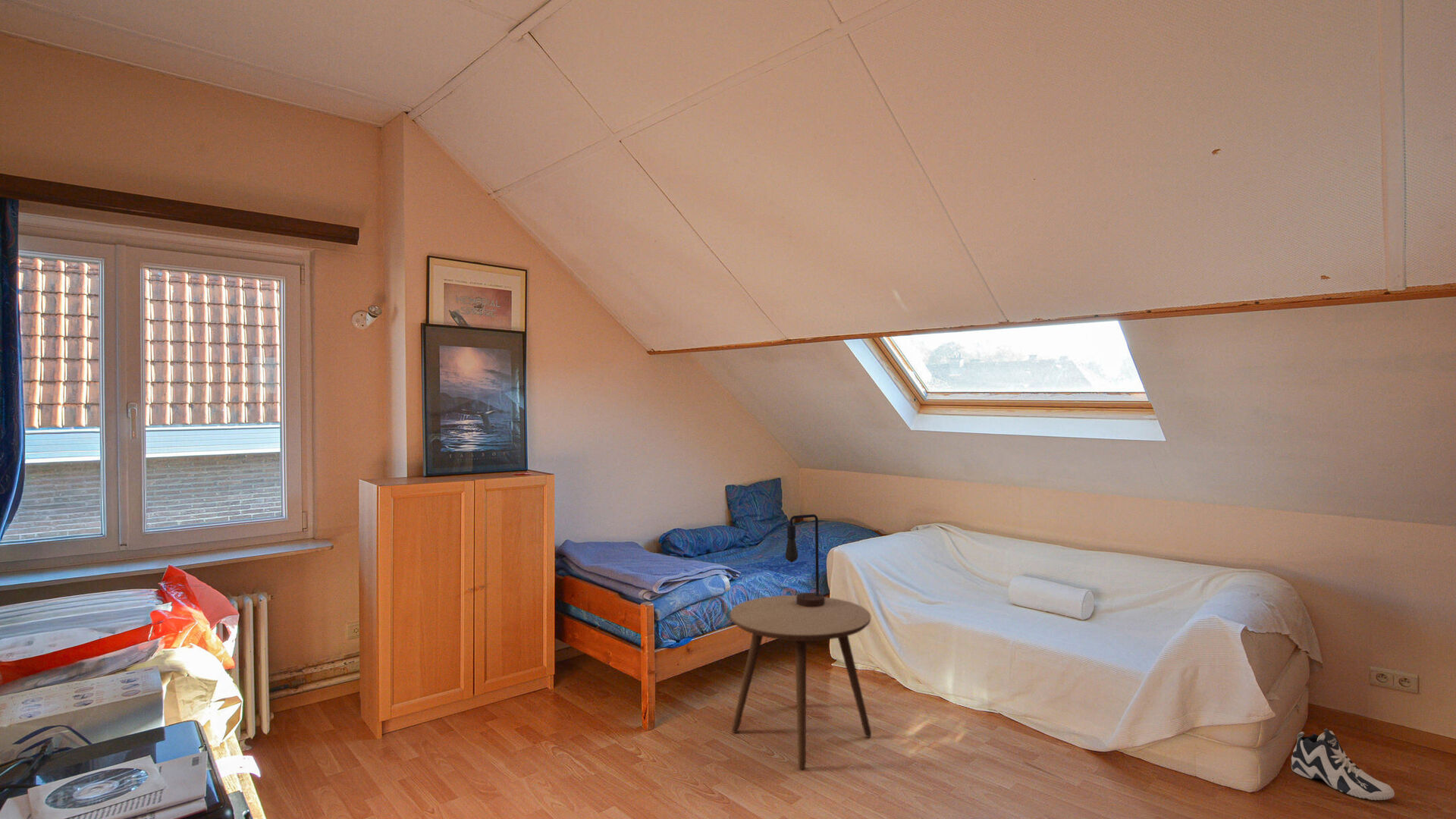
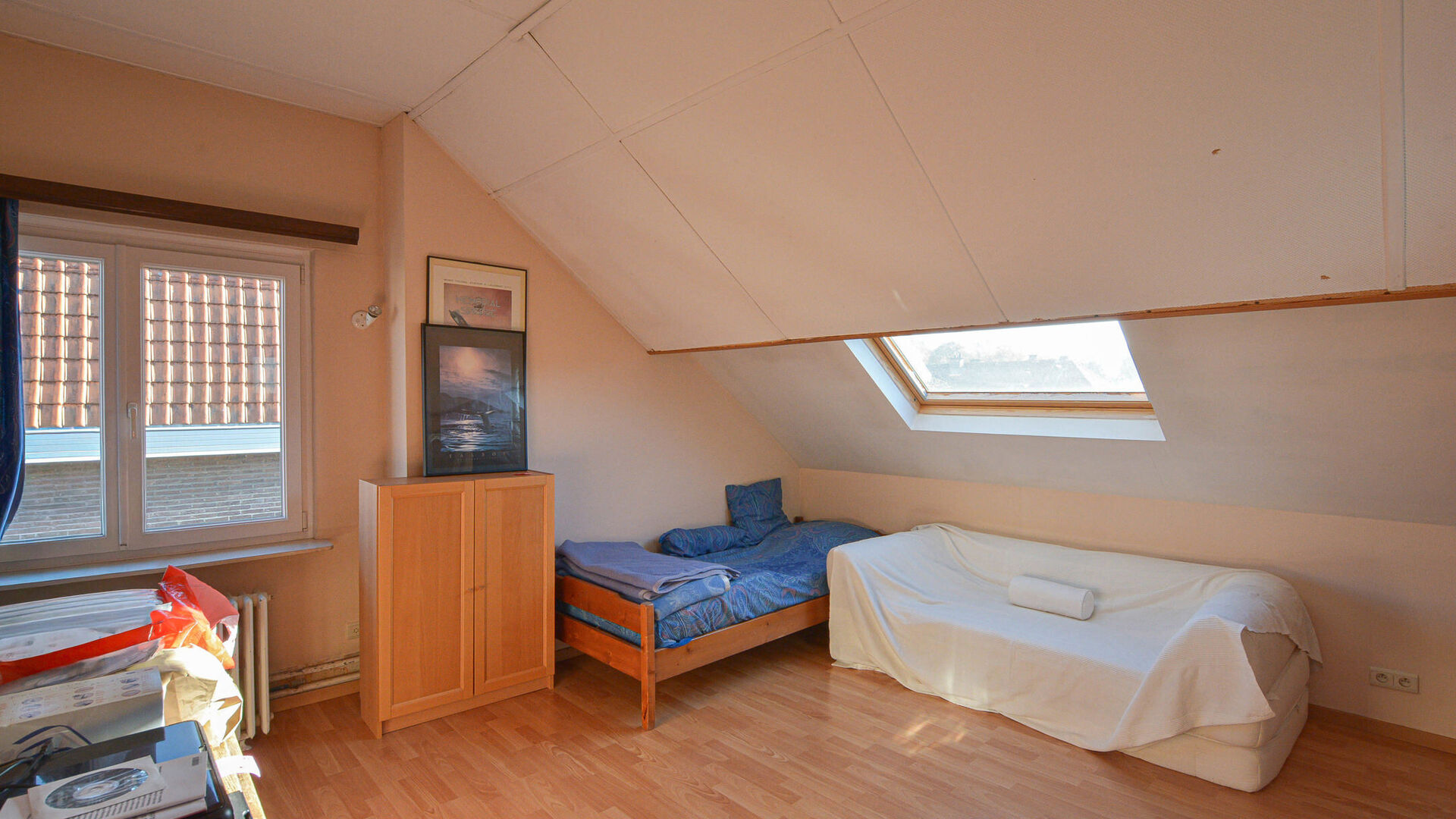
- sneaker [1291,728,1395,801]
- table lamp [784,513,825,607]
- side table [730,595,872,770]
